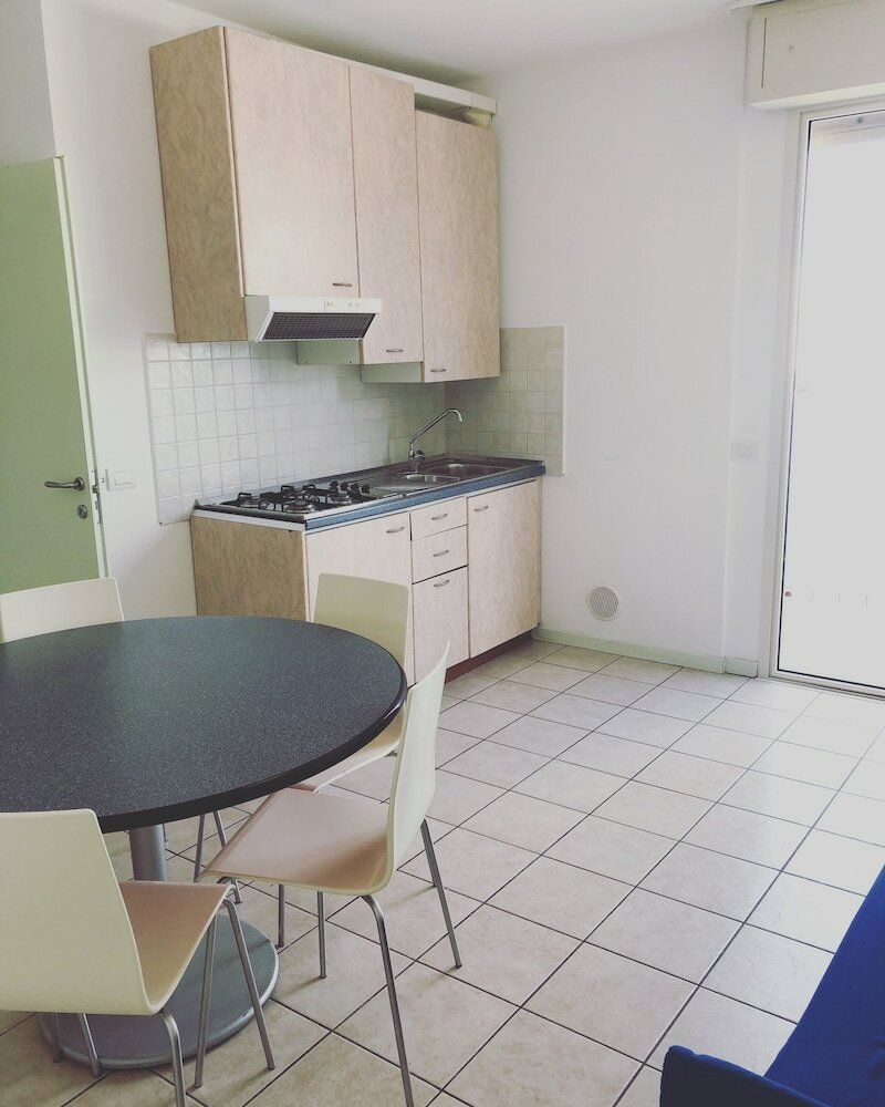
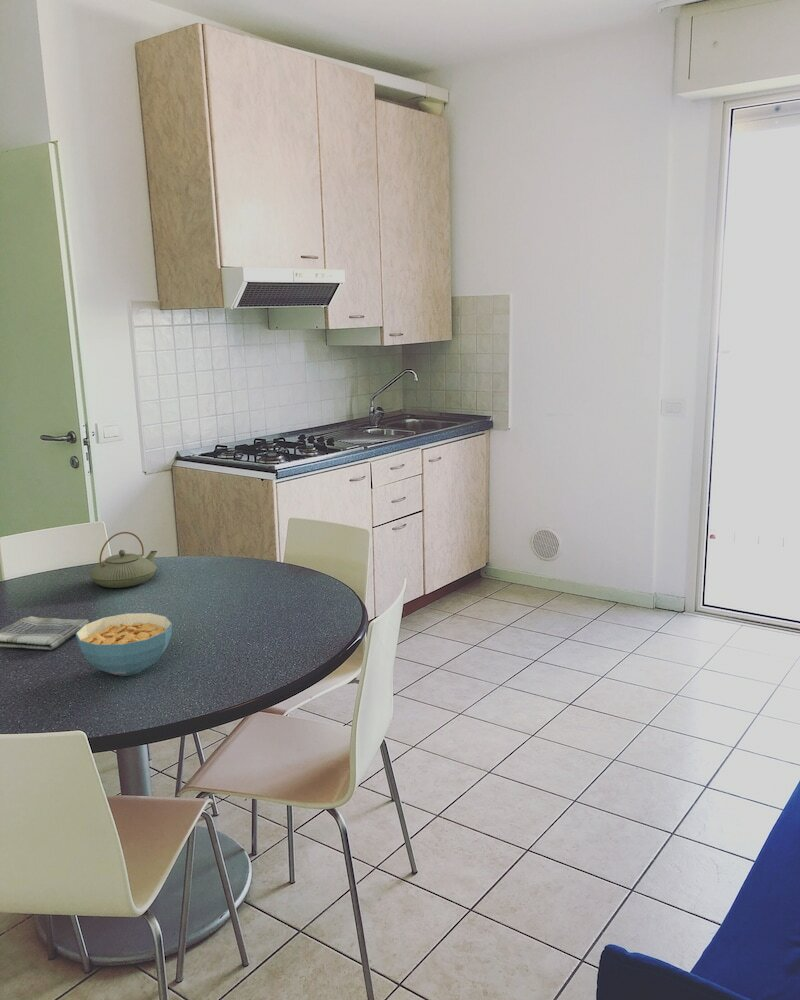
+ teapot [89,531,158,589]
+ cereal bowl [75,612,173,677]
+ dish towel [0,615,90,651]
